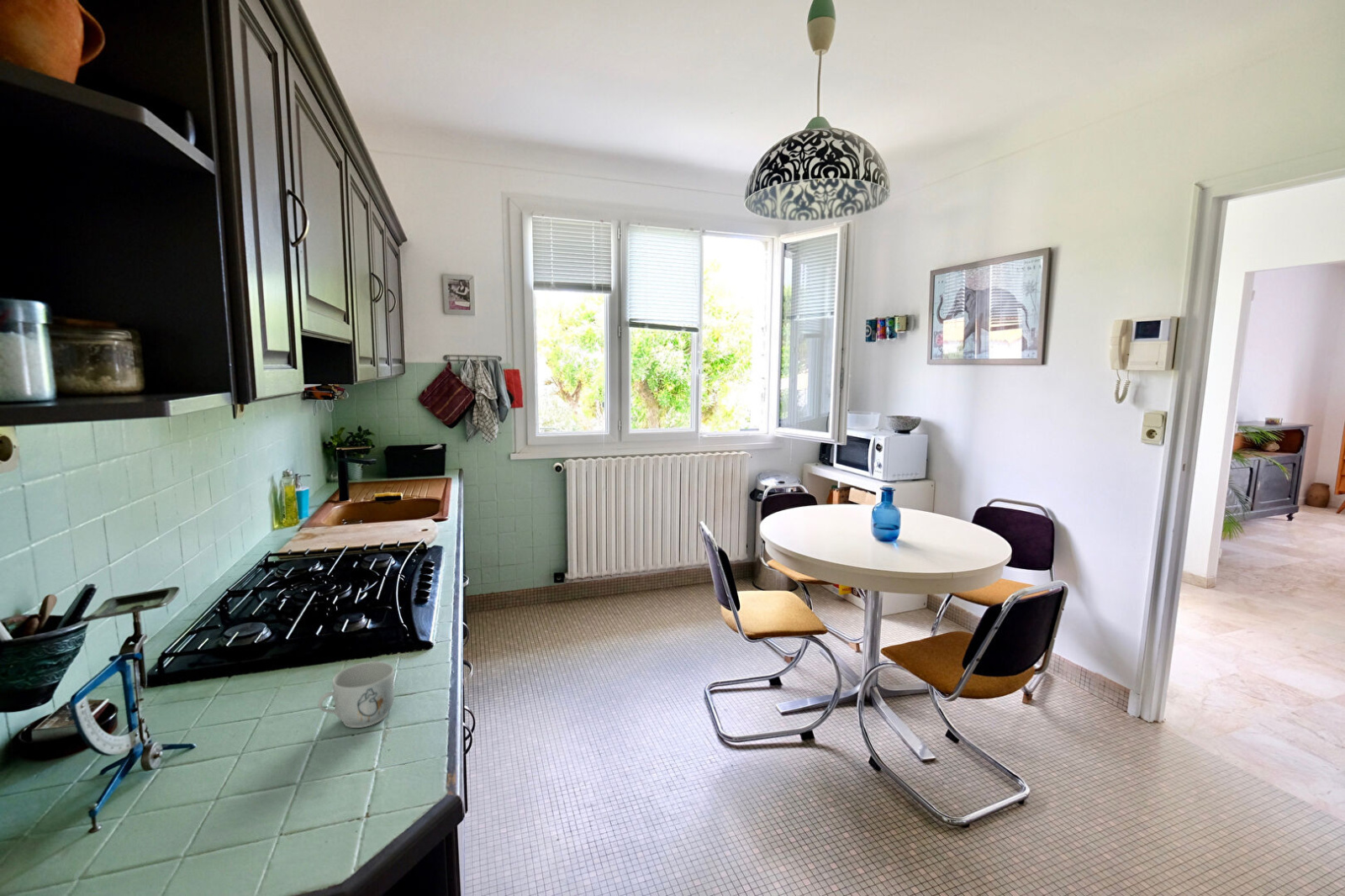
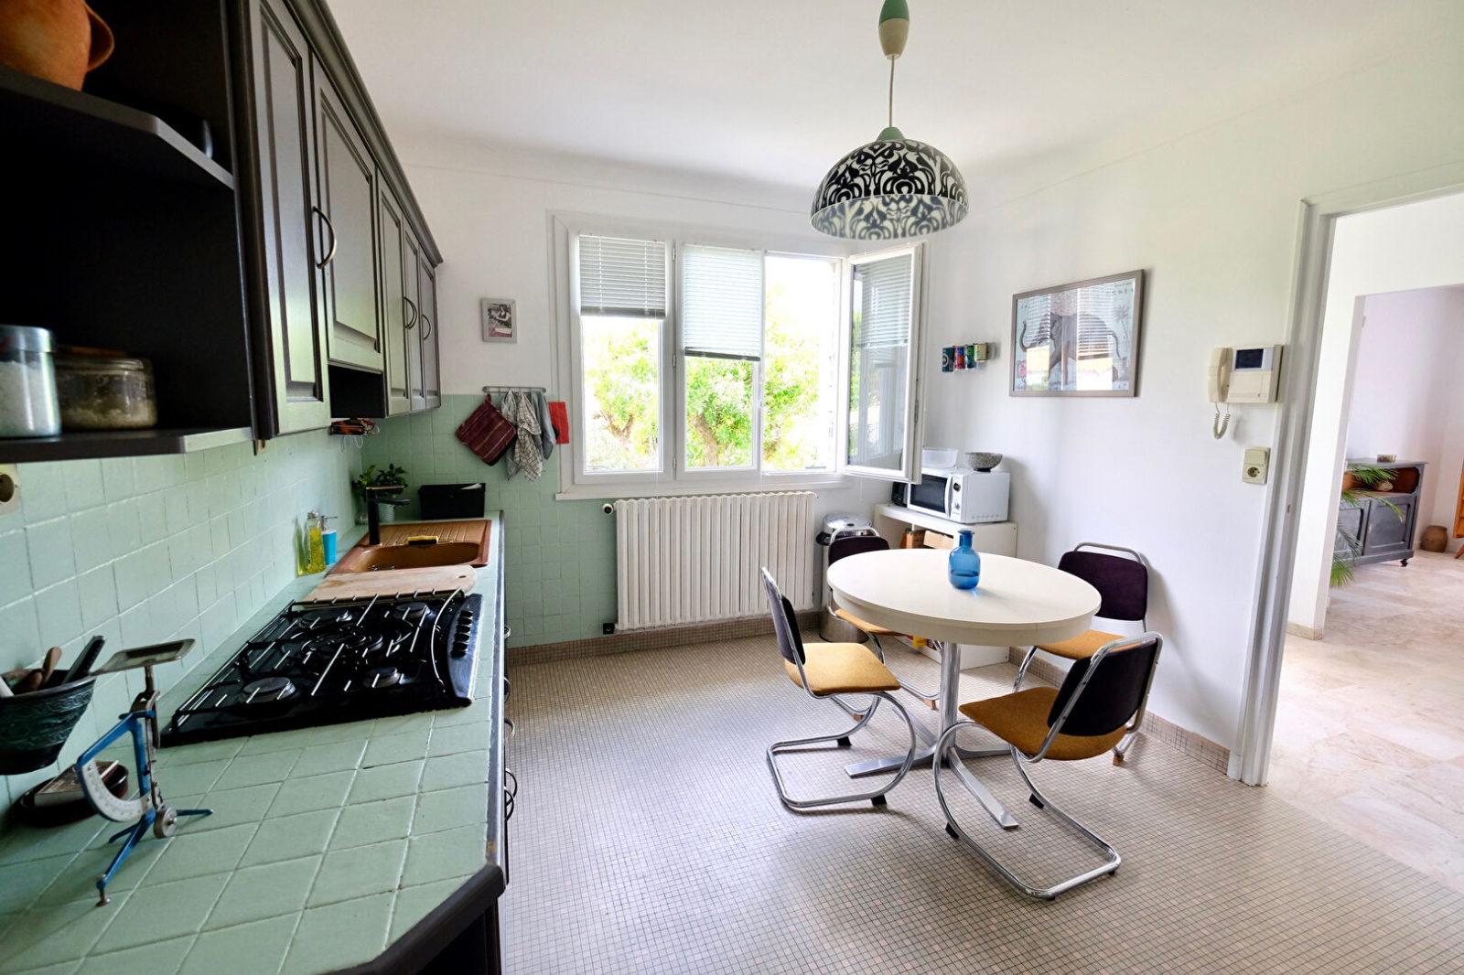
- mug [317,661,395,729]
